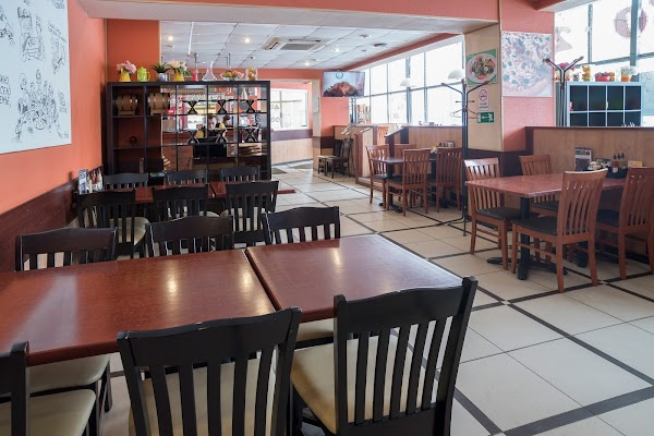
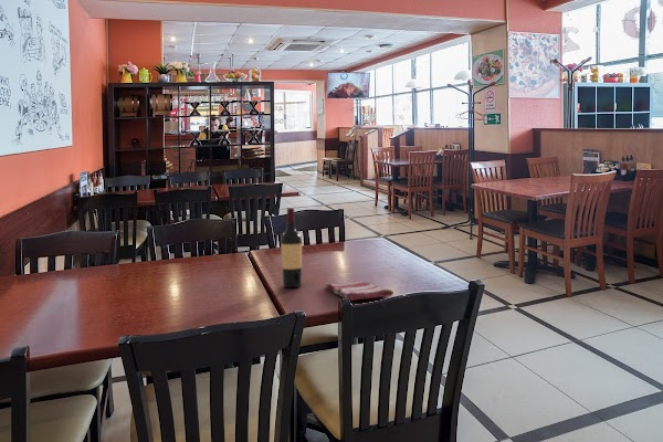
+ dish towel [324,281,394,302]
+ wine bottle [280,207,303,288]
